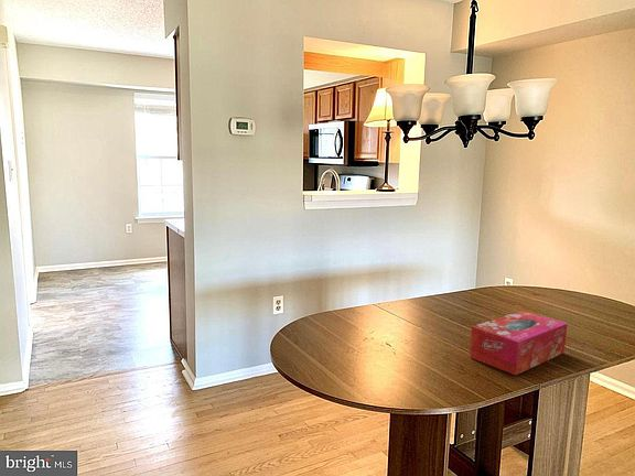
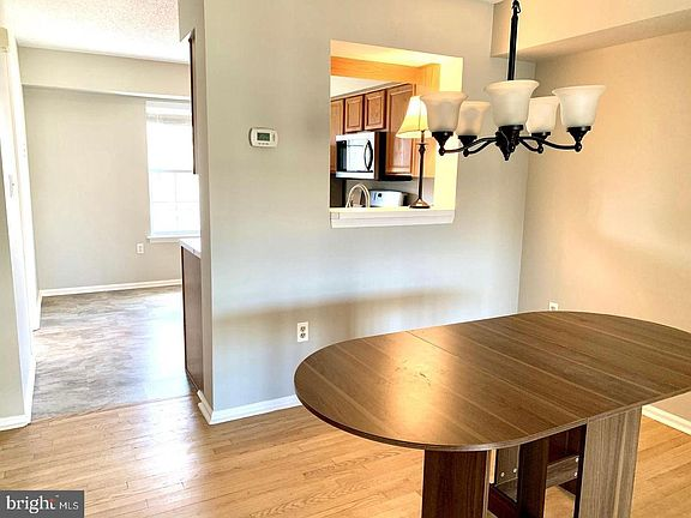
- tissue box [469,310,569,377]
